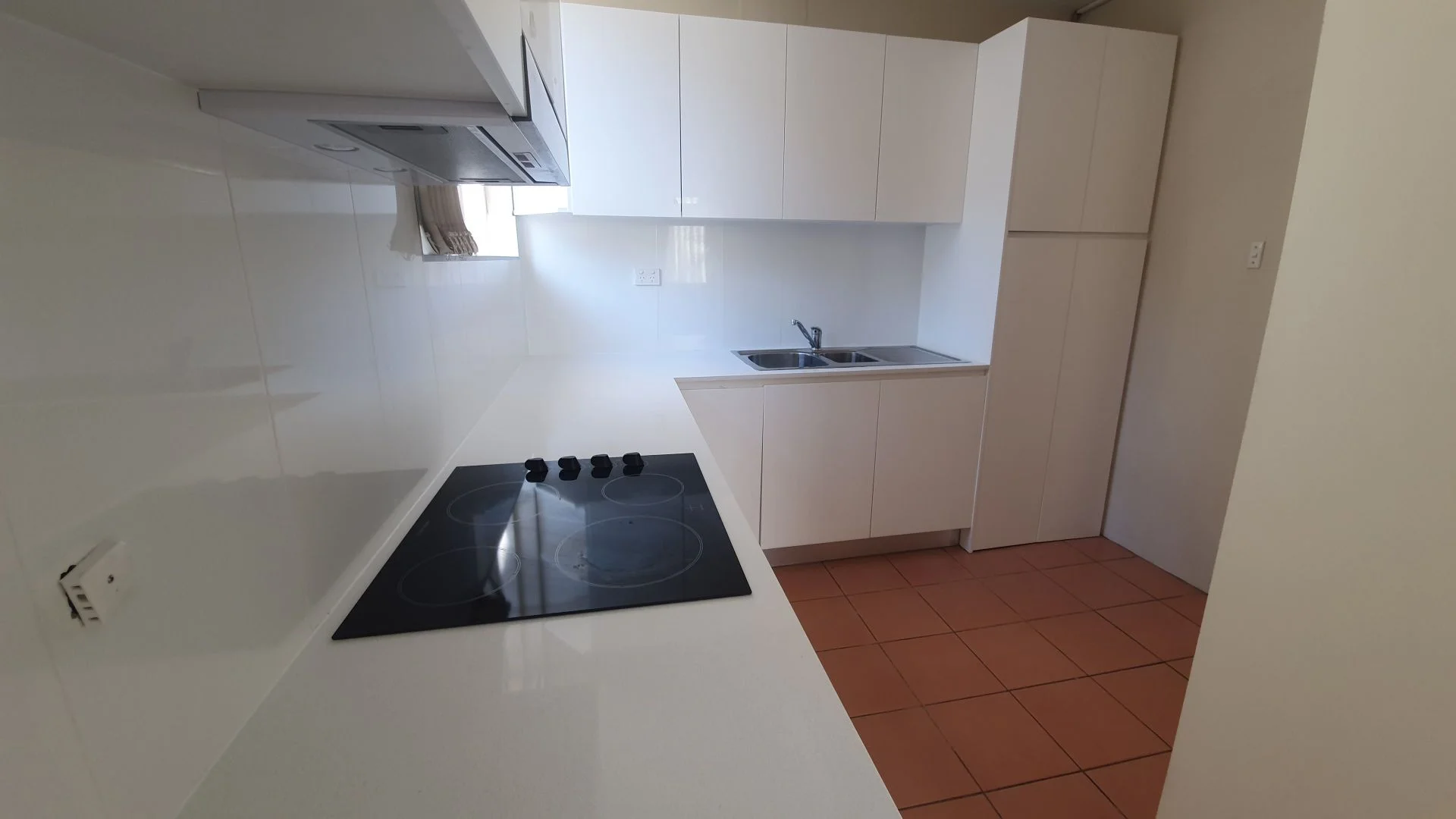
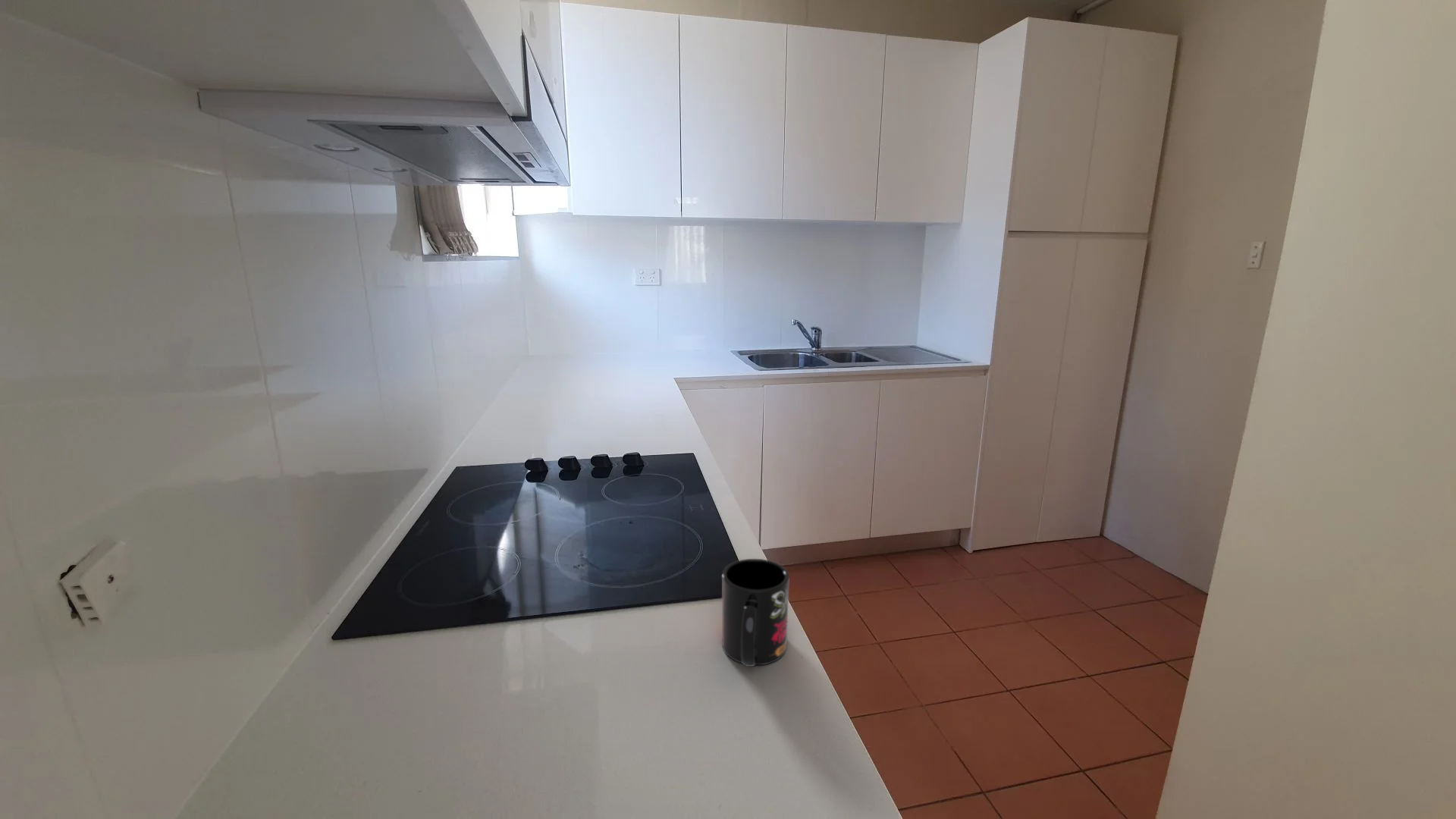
+ mug [721,558,790,667]
